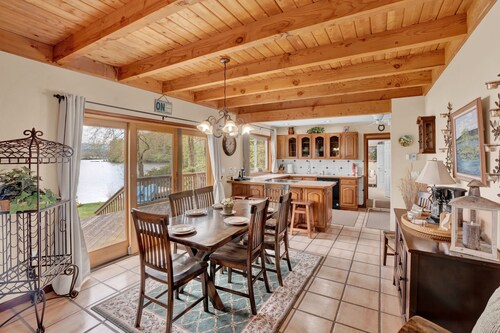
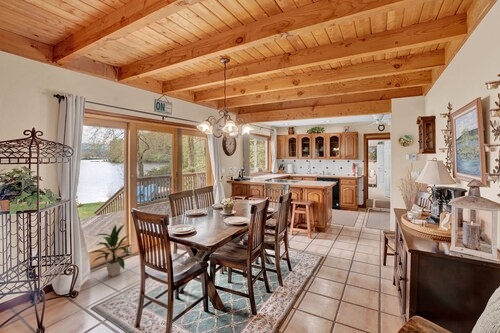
+ indoor plant [88,223,133,278]
